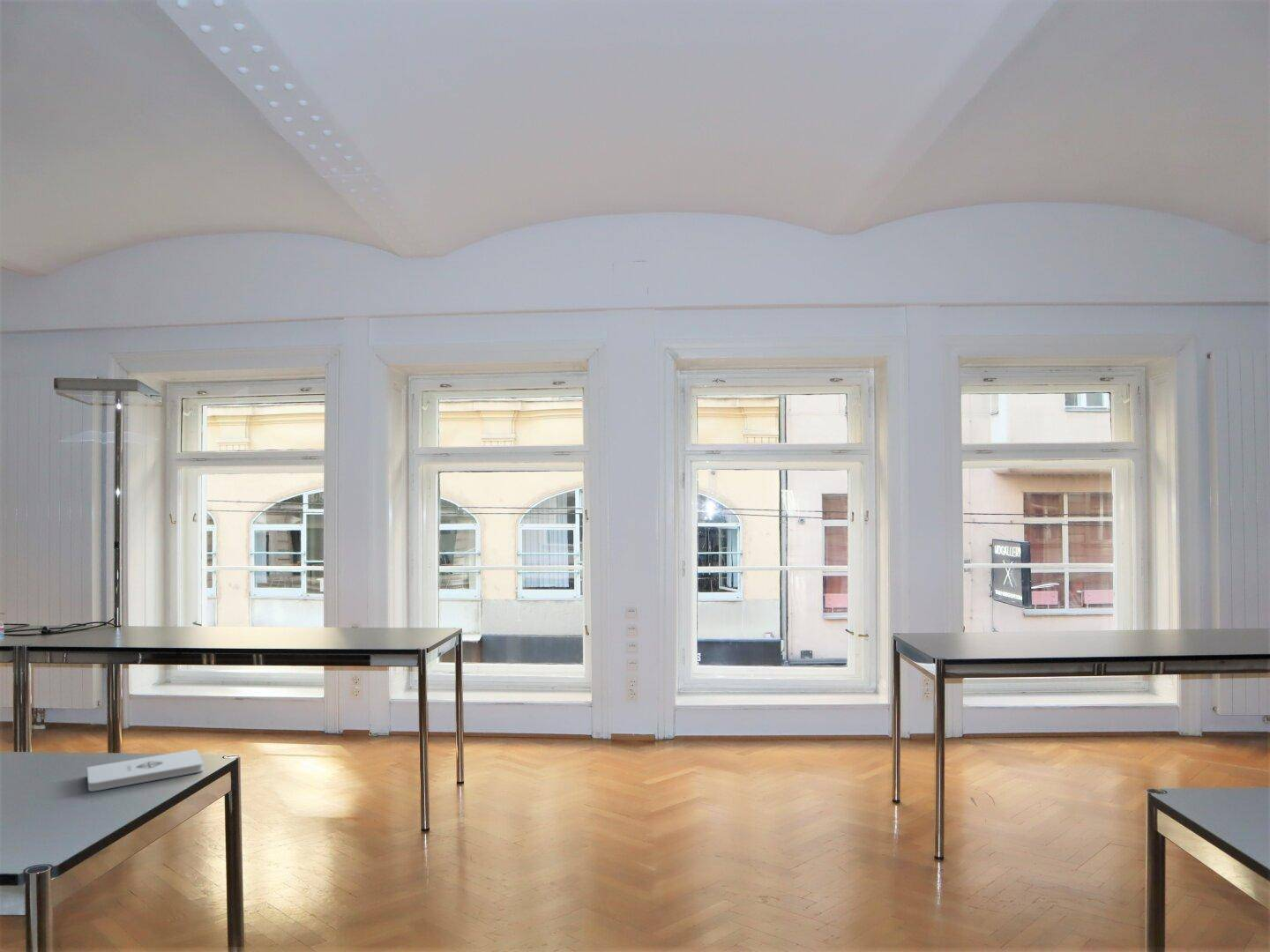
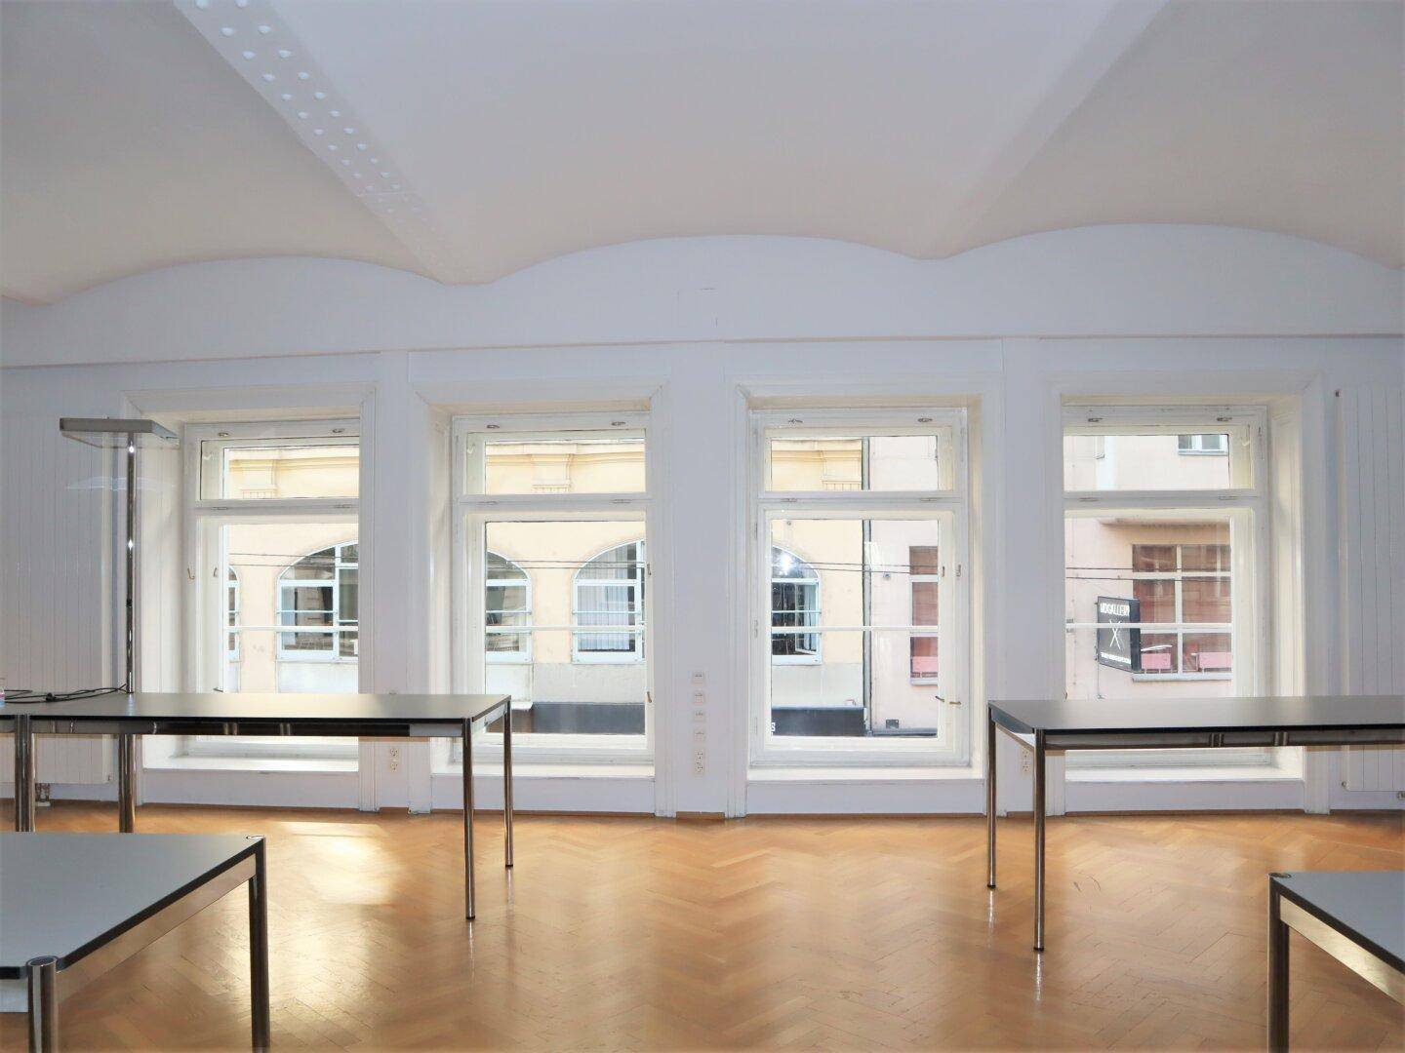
- notepad [86,748,205,792]
